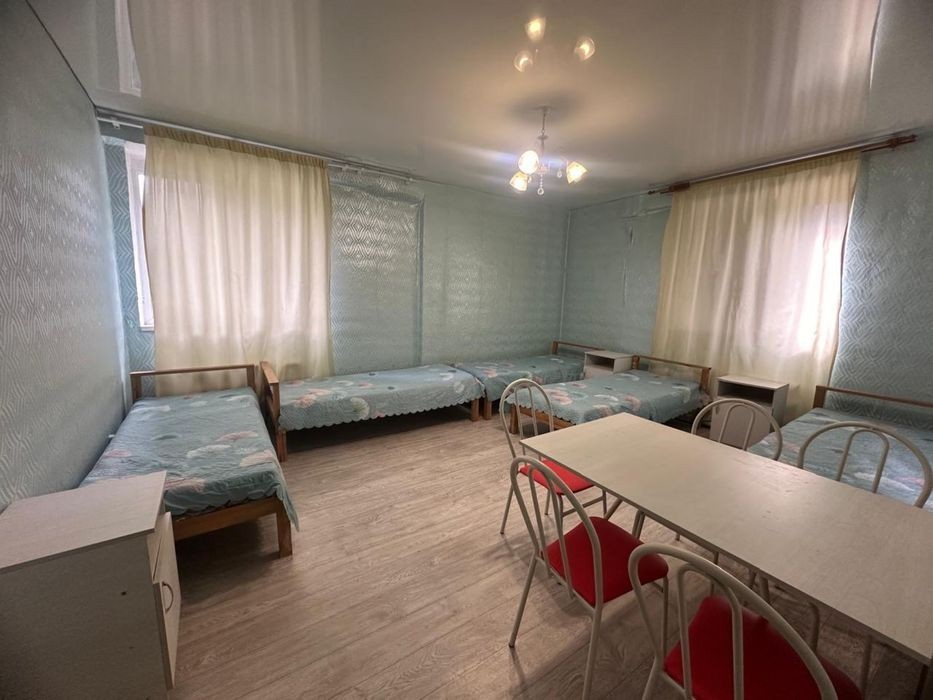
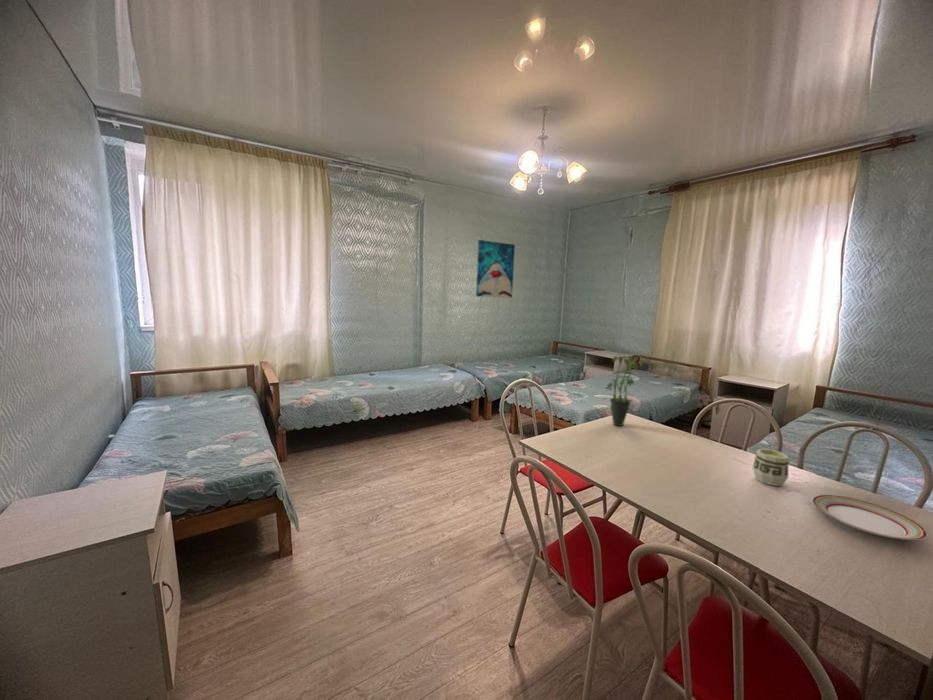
+ plate [812,494,928,541]
+ wall art [475,239,516,299]
+ potted plant [606,351,642,427]
+ cup [751,448,790,487]
